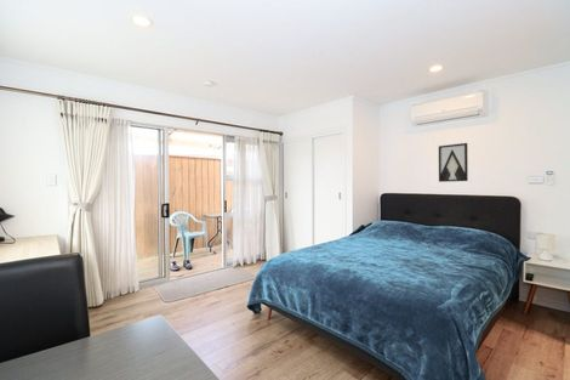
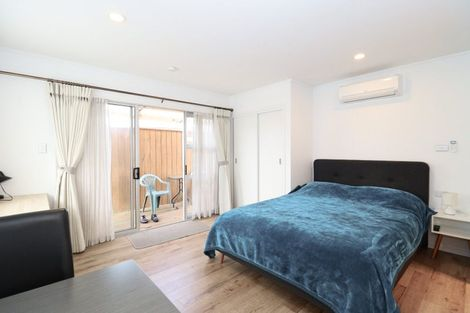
- wall art [438,142,469,183]
